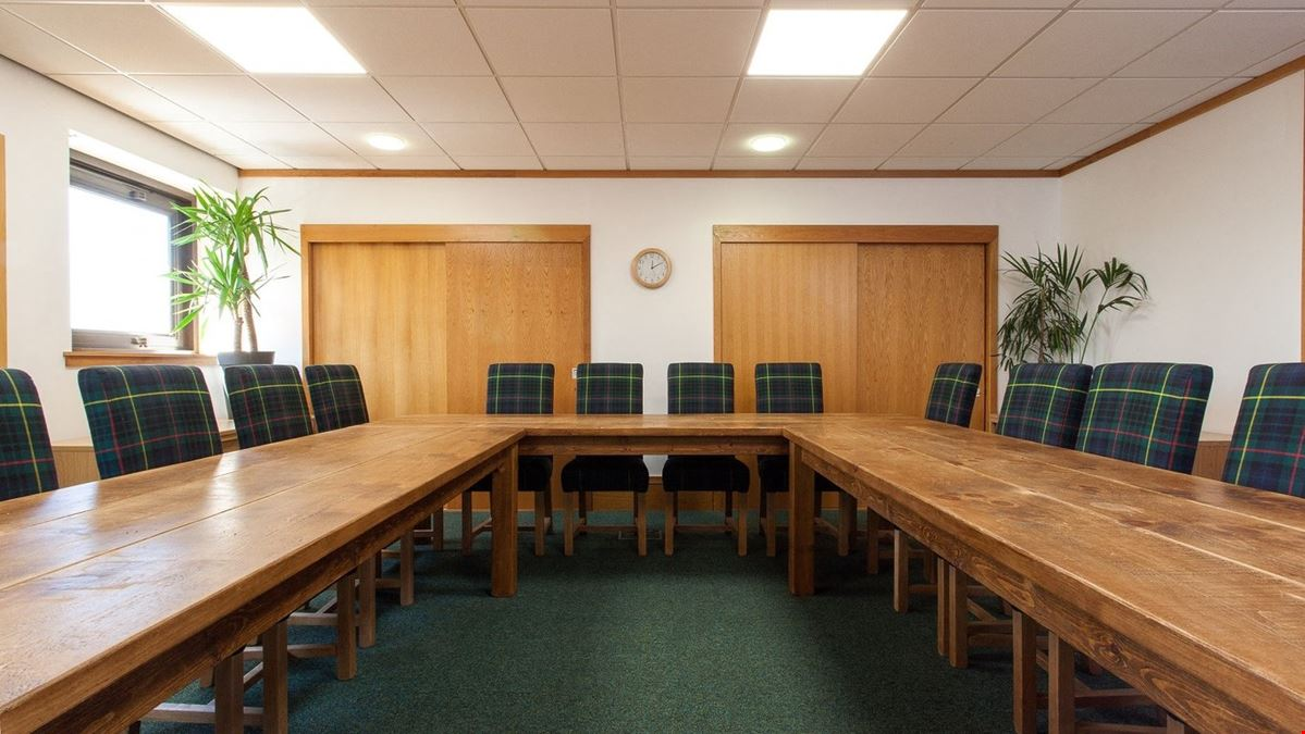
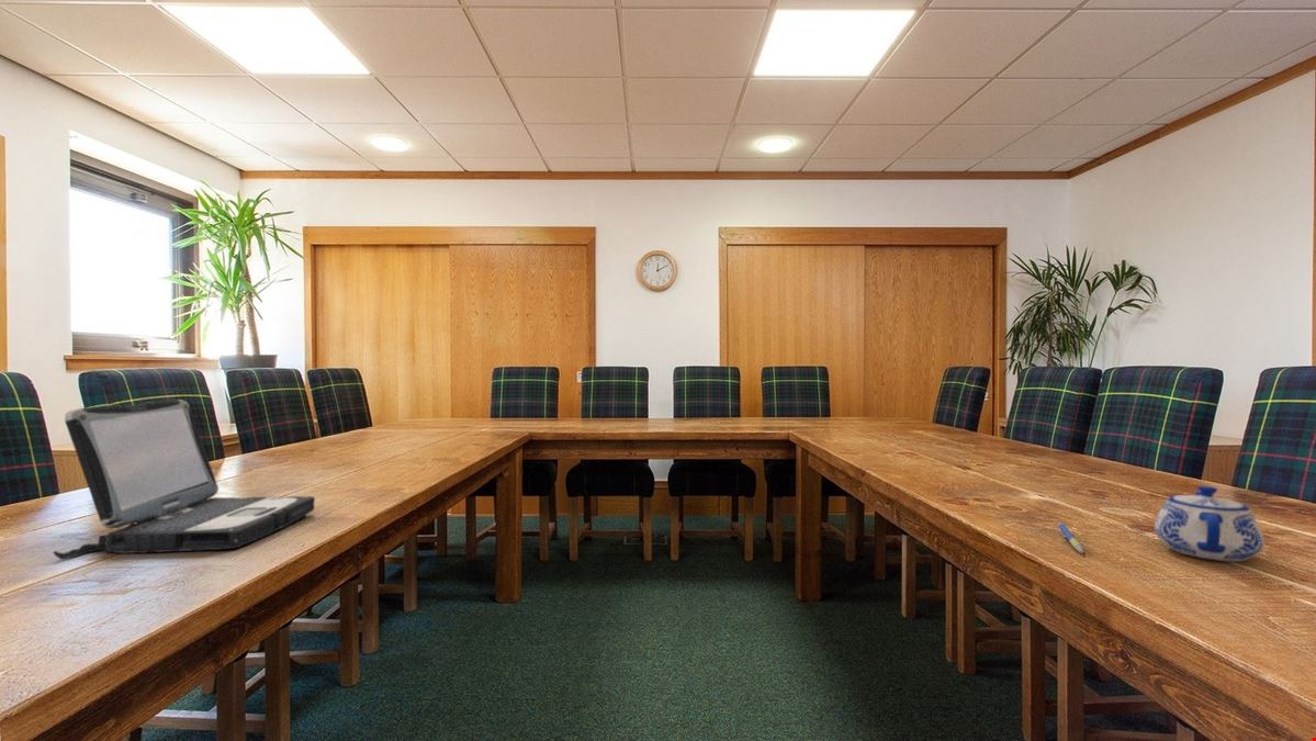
+ laptop [53,398,316,560]
+ teapot [1154,485,1266,562]
+ pen [1057,521,1084,554]
